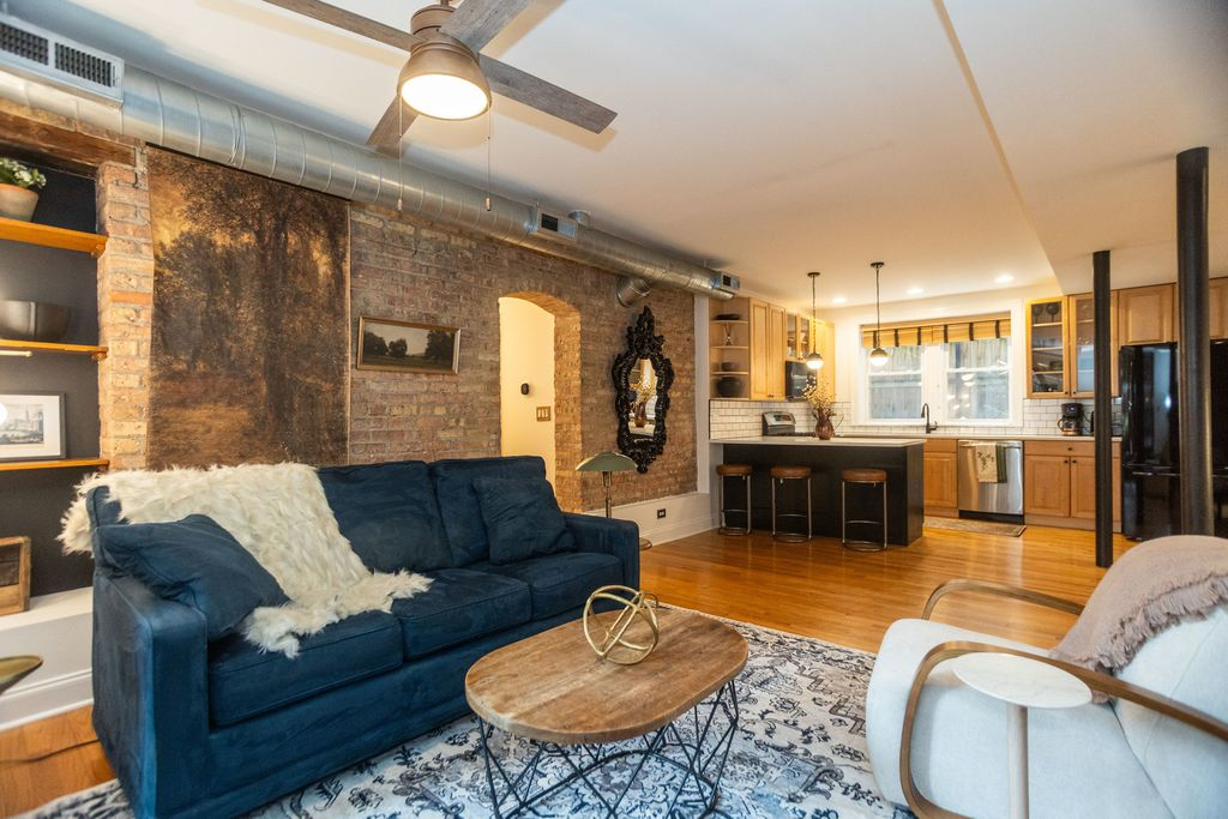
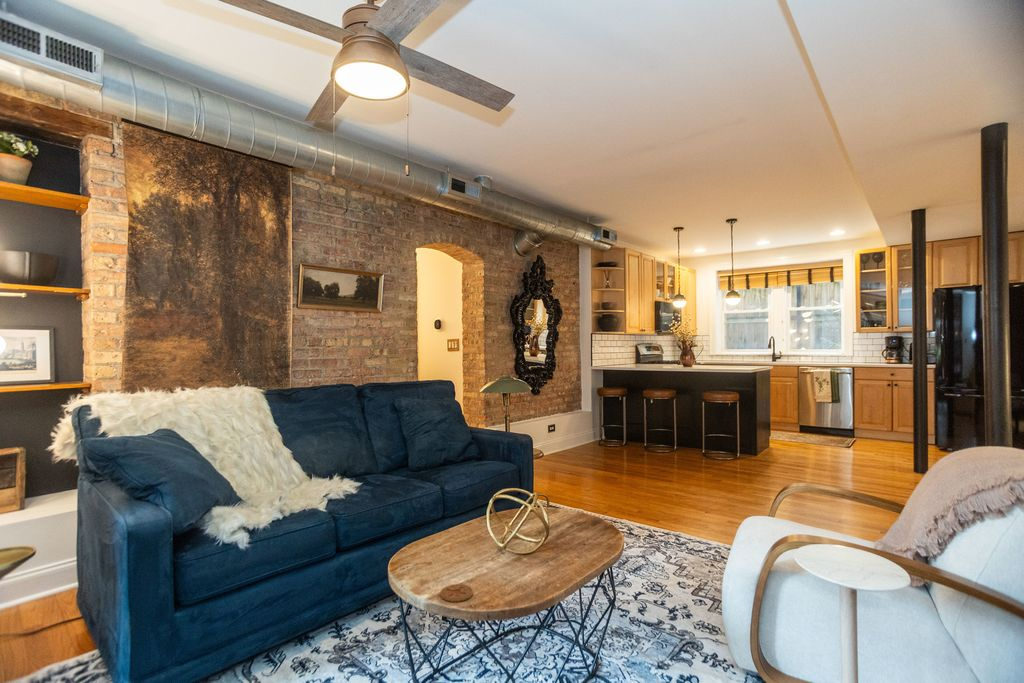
+ coaster [439,583,474,603]
